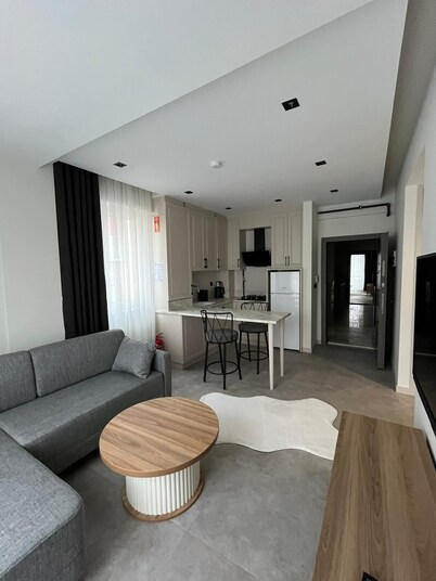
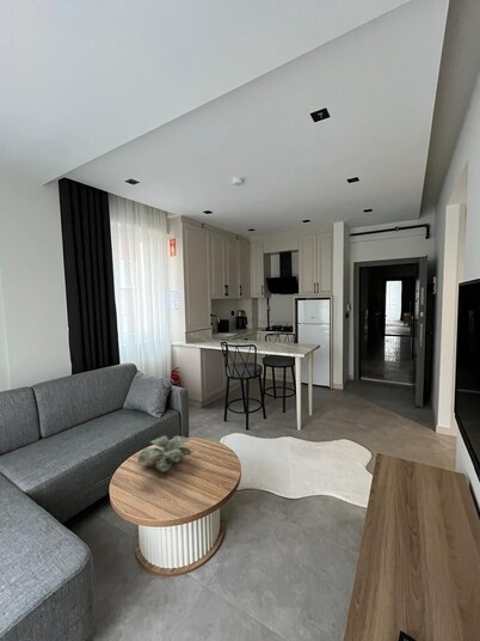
+ plant [137,435,193,472]
